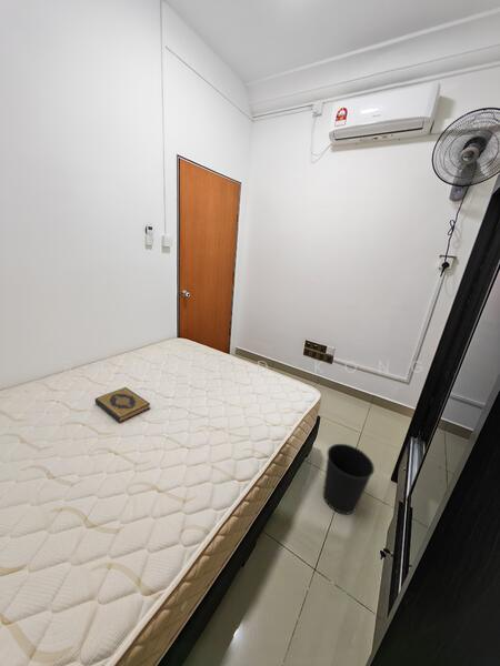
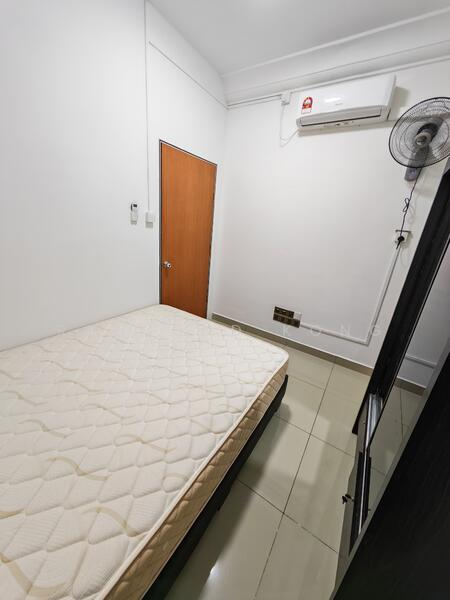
- wastebasket [322,443,376,515]
- hardback book [94,386,151,424]
